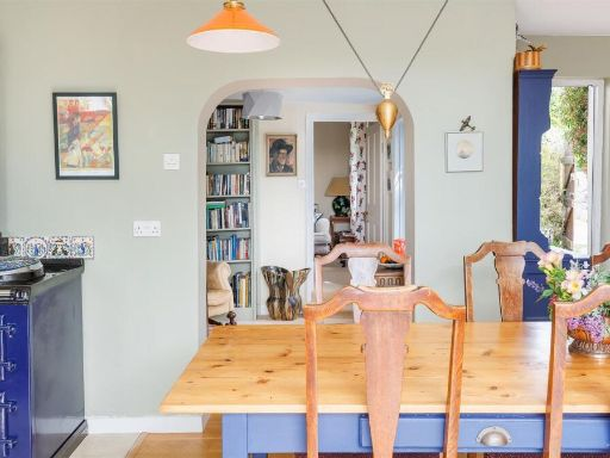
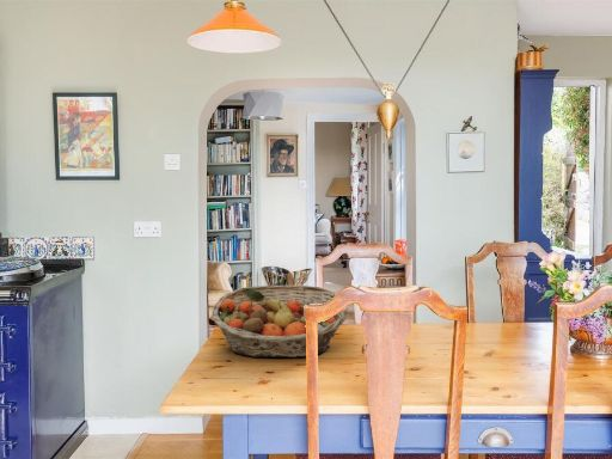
+ fruit basket [210,284,349,359]
